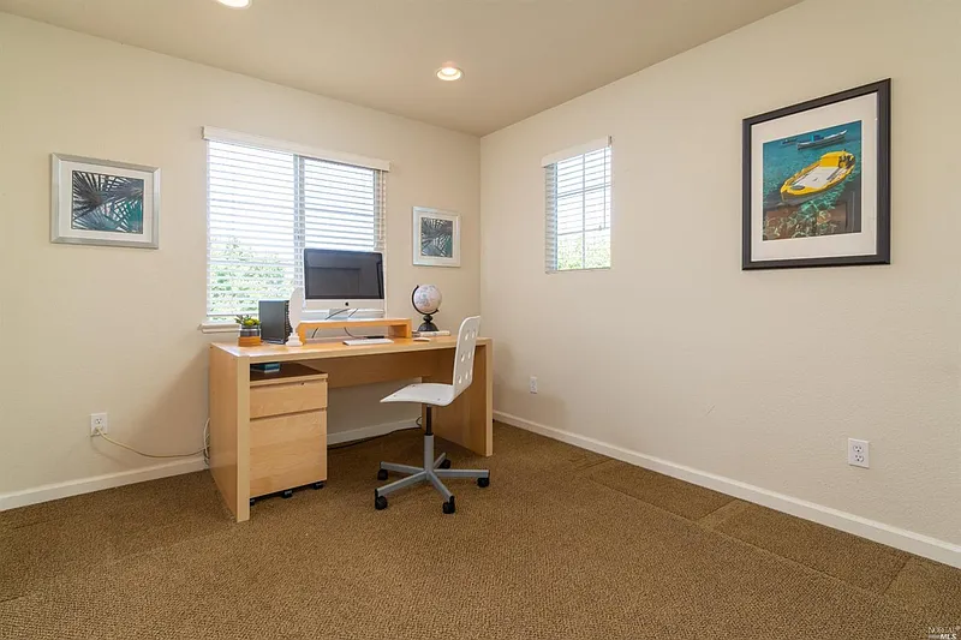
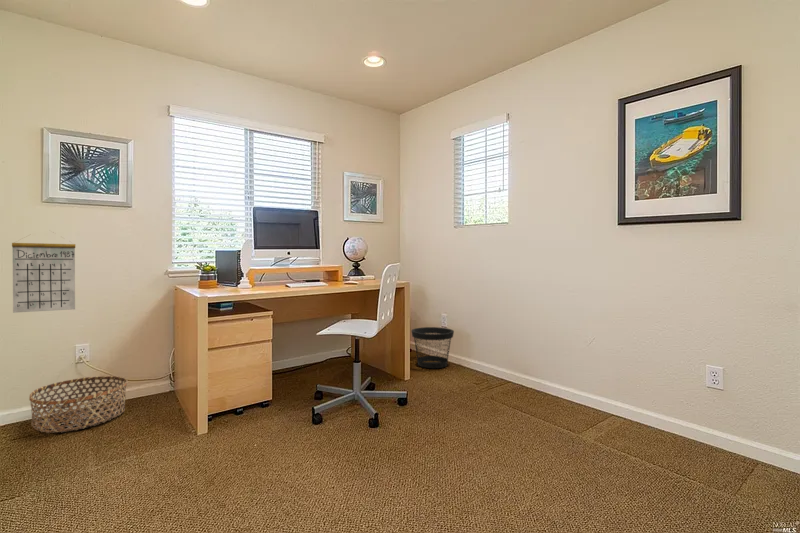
+ basket [28,375,129,434]
+ wastebasket [411,326,455,369]
+ calendar [11,230,76,314]
